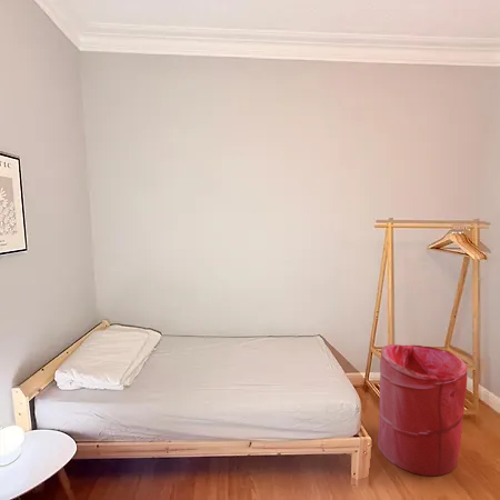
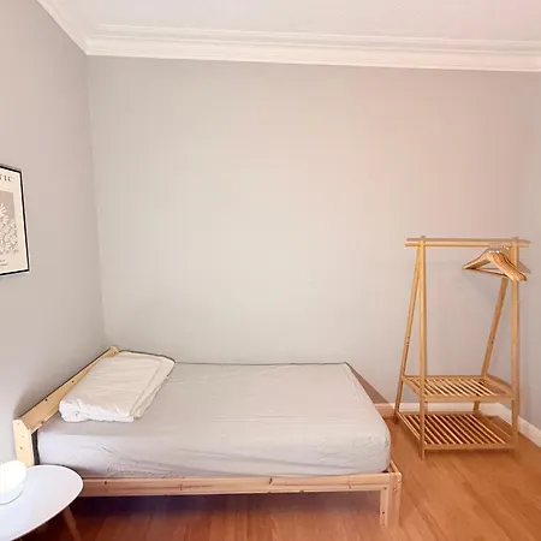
- laundry hamper [377,343,468,477]
